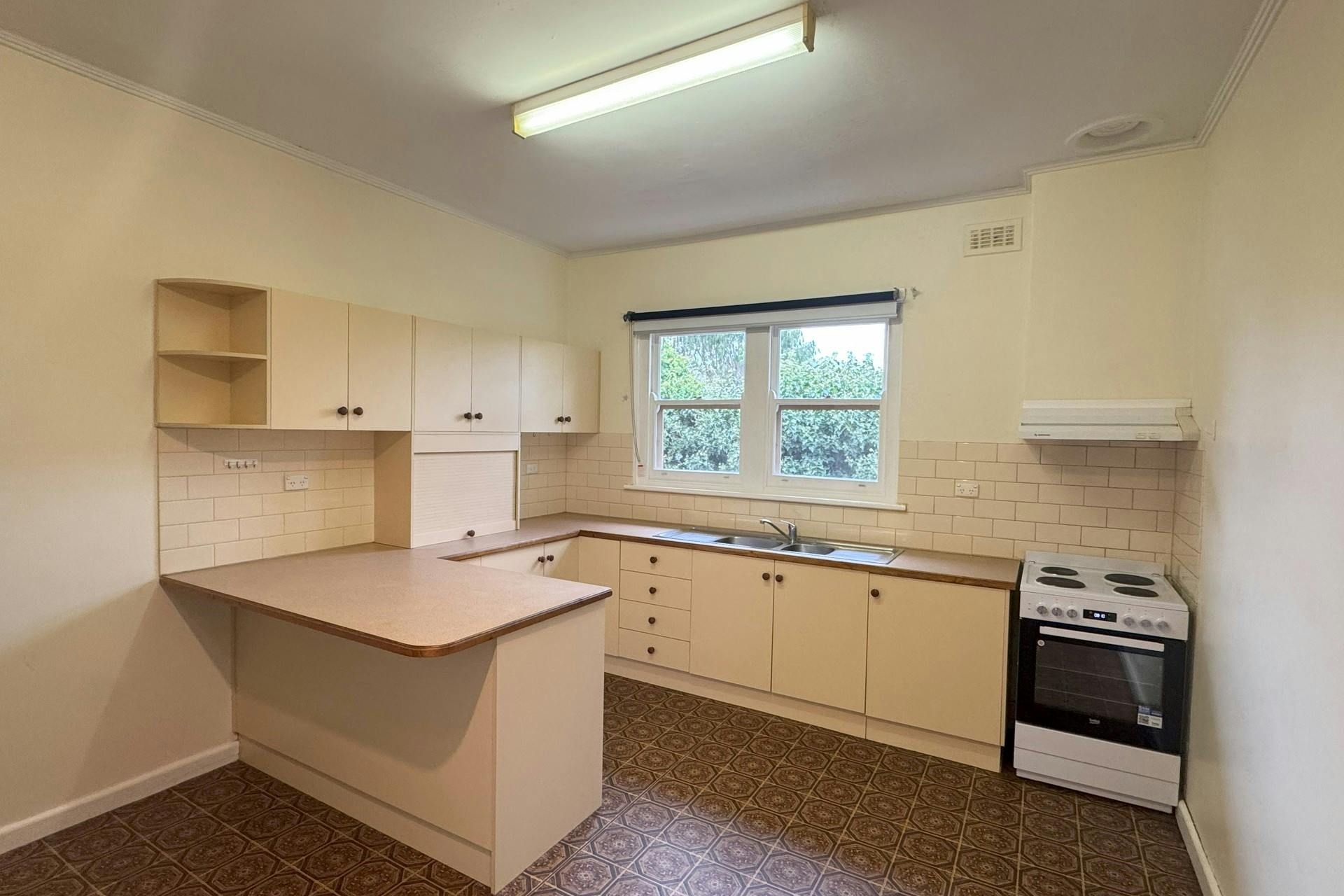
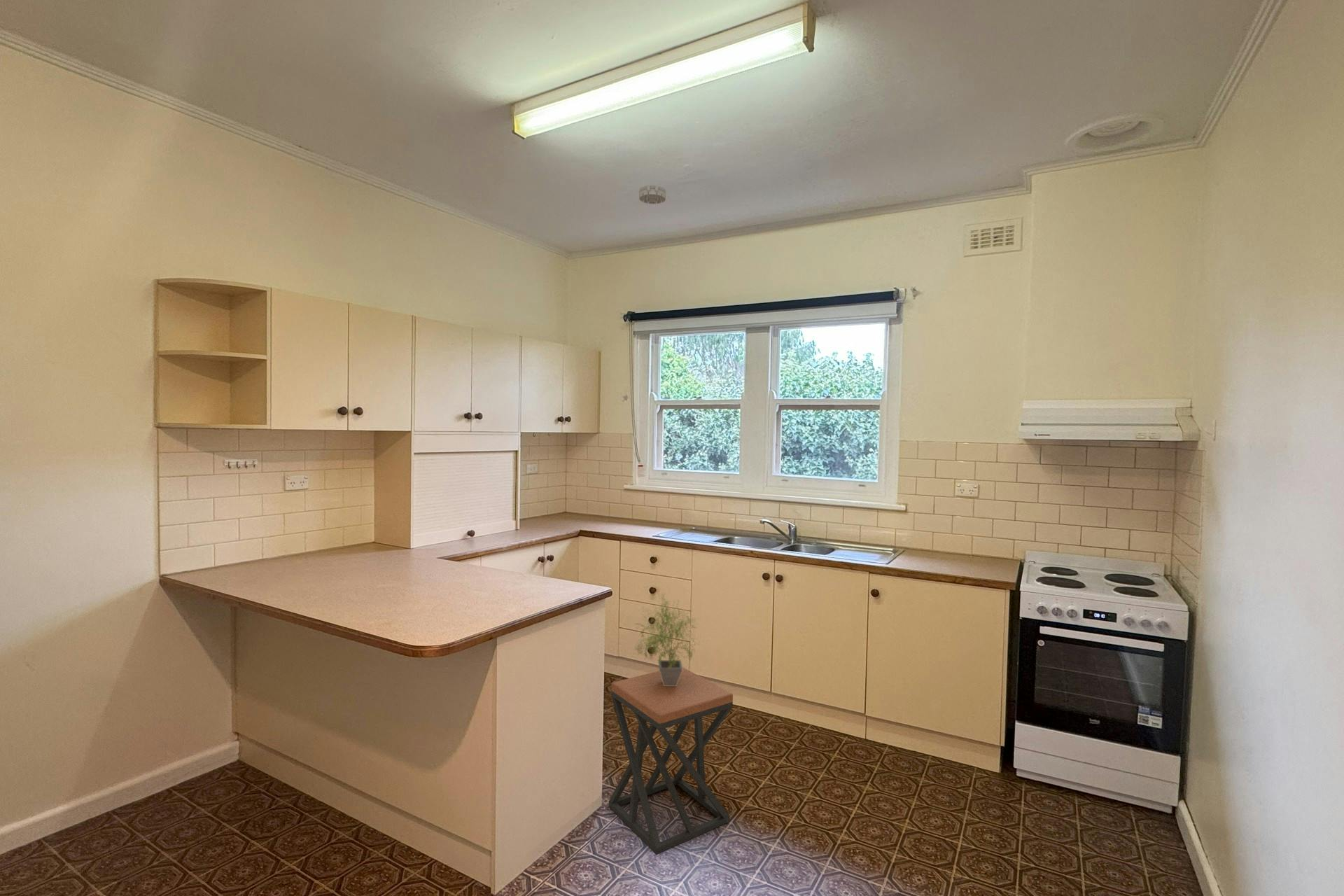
+ stool [608,666,734,855]
+ potted plant [633,593,702,686]
+ smoke detector [638,184,666,204]
